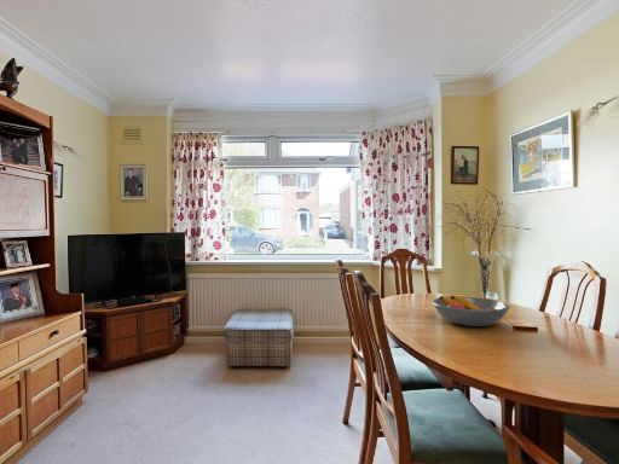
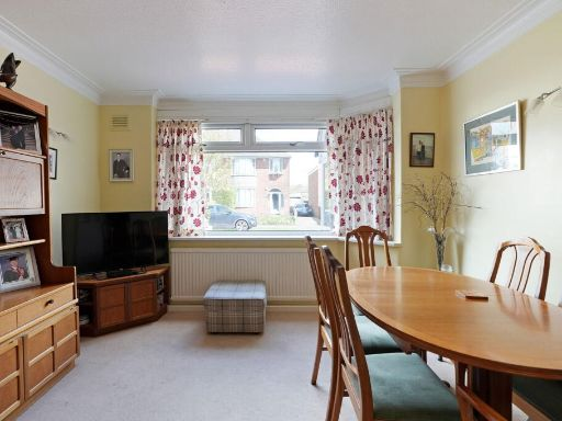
- fruit bowl [432,295,511,327]
